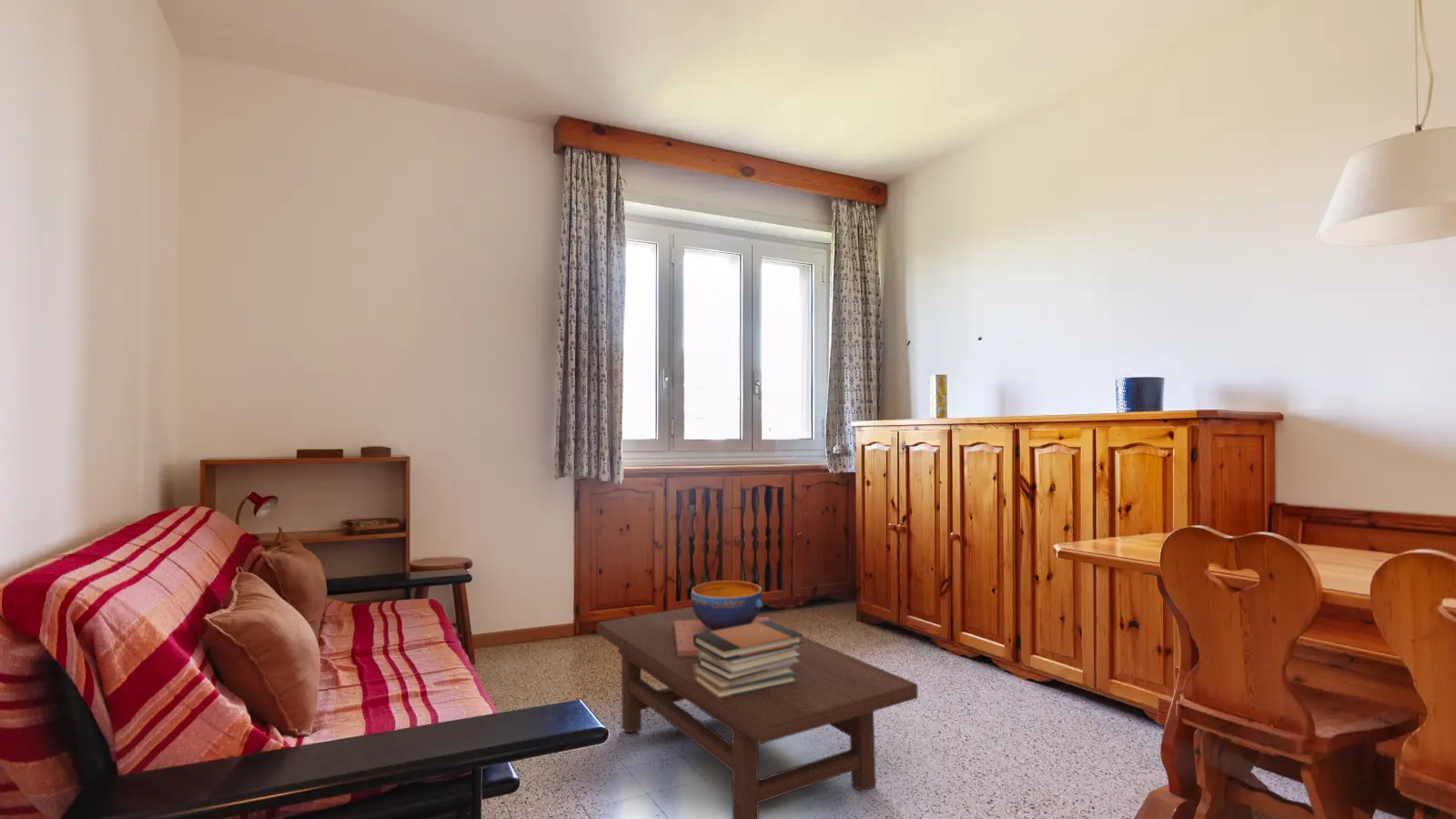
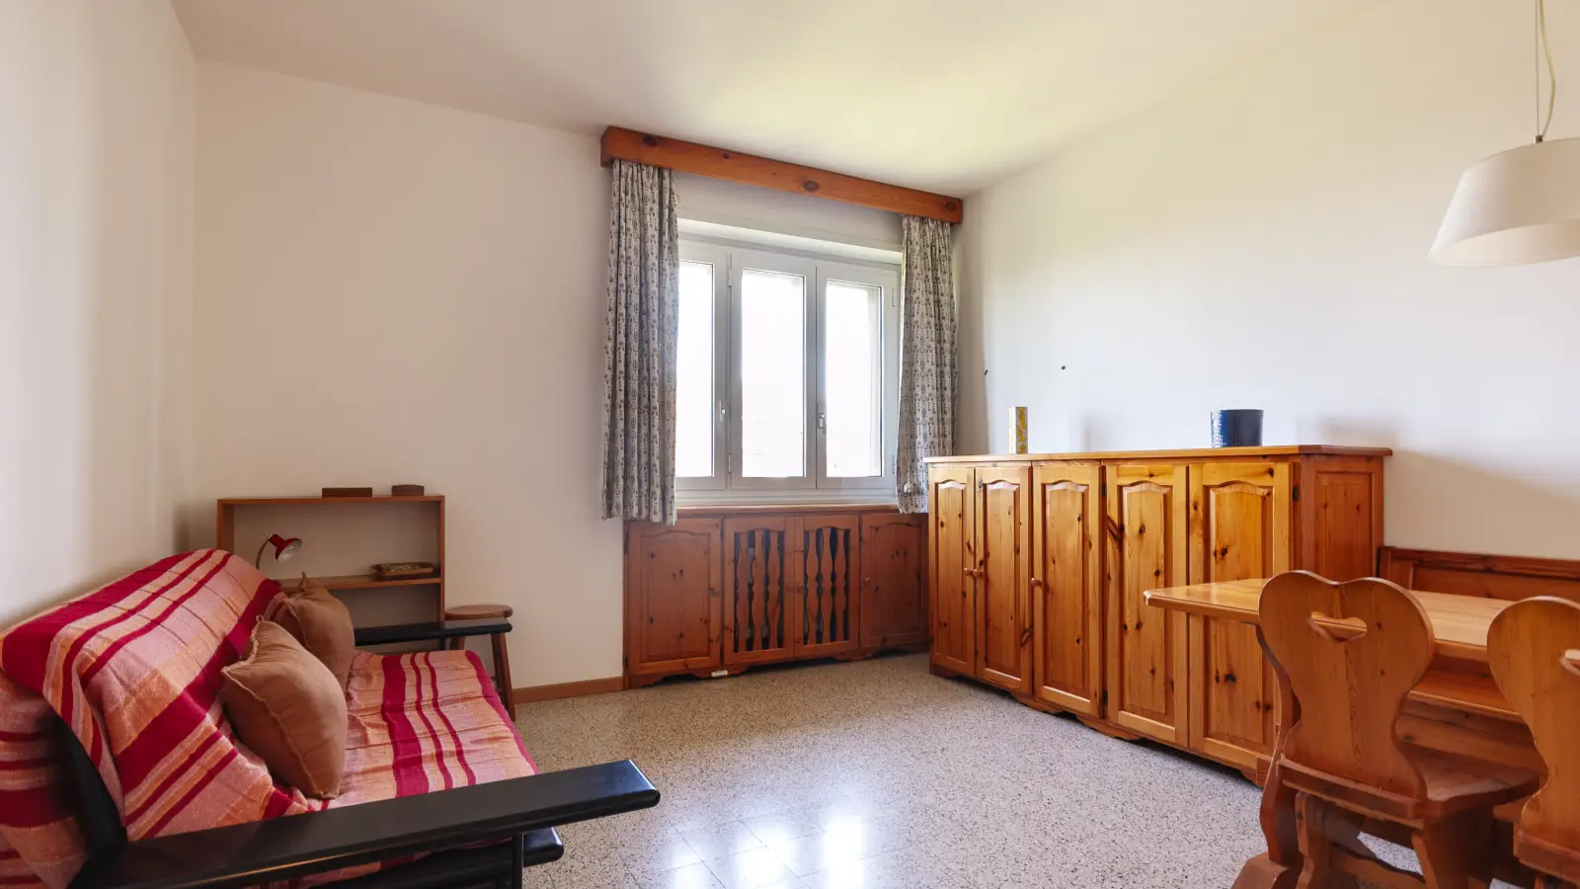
- book stack [693,620,804,699]
- coffee table [596,606,918,819]
- decorative bowl [674,580,771,656]
